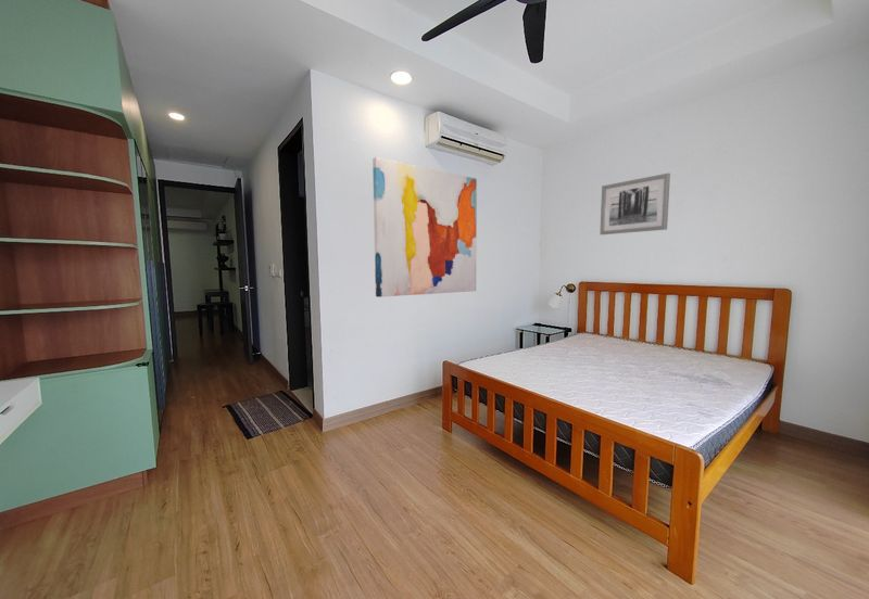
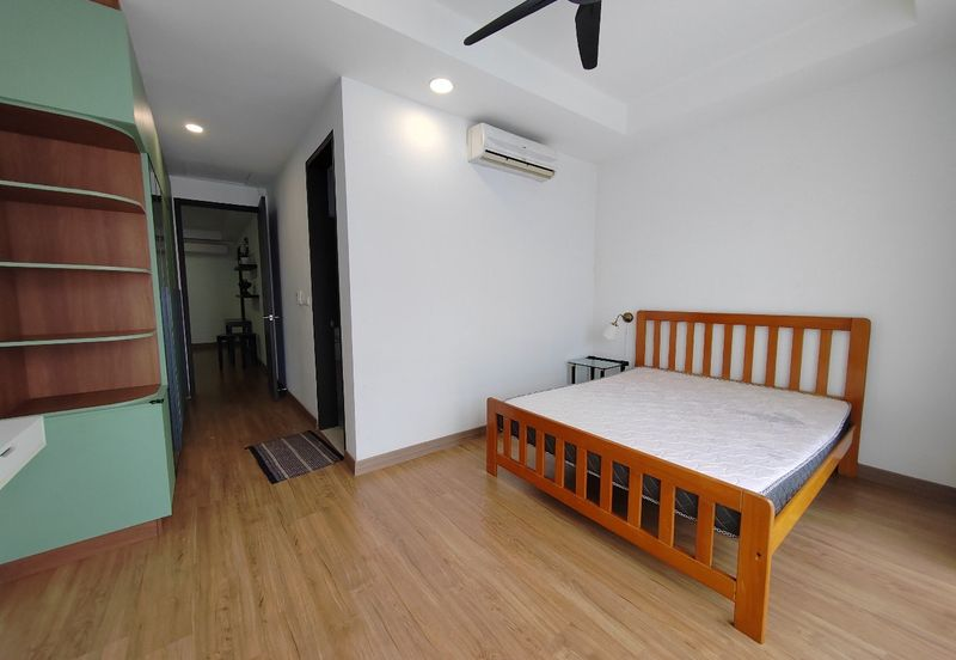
- wall art [371,156,478,298]
- wall art [599,173,671,235]
